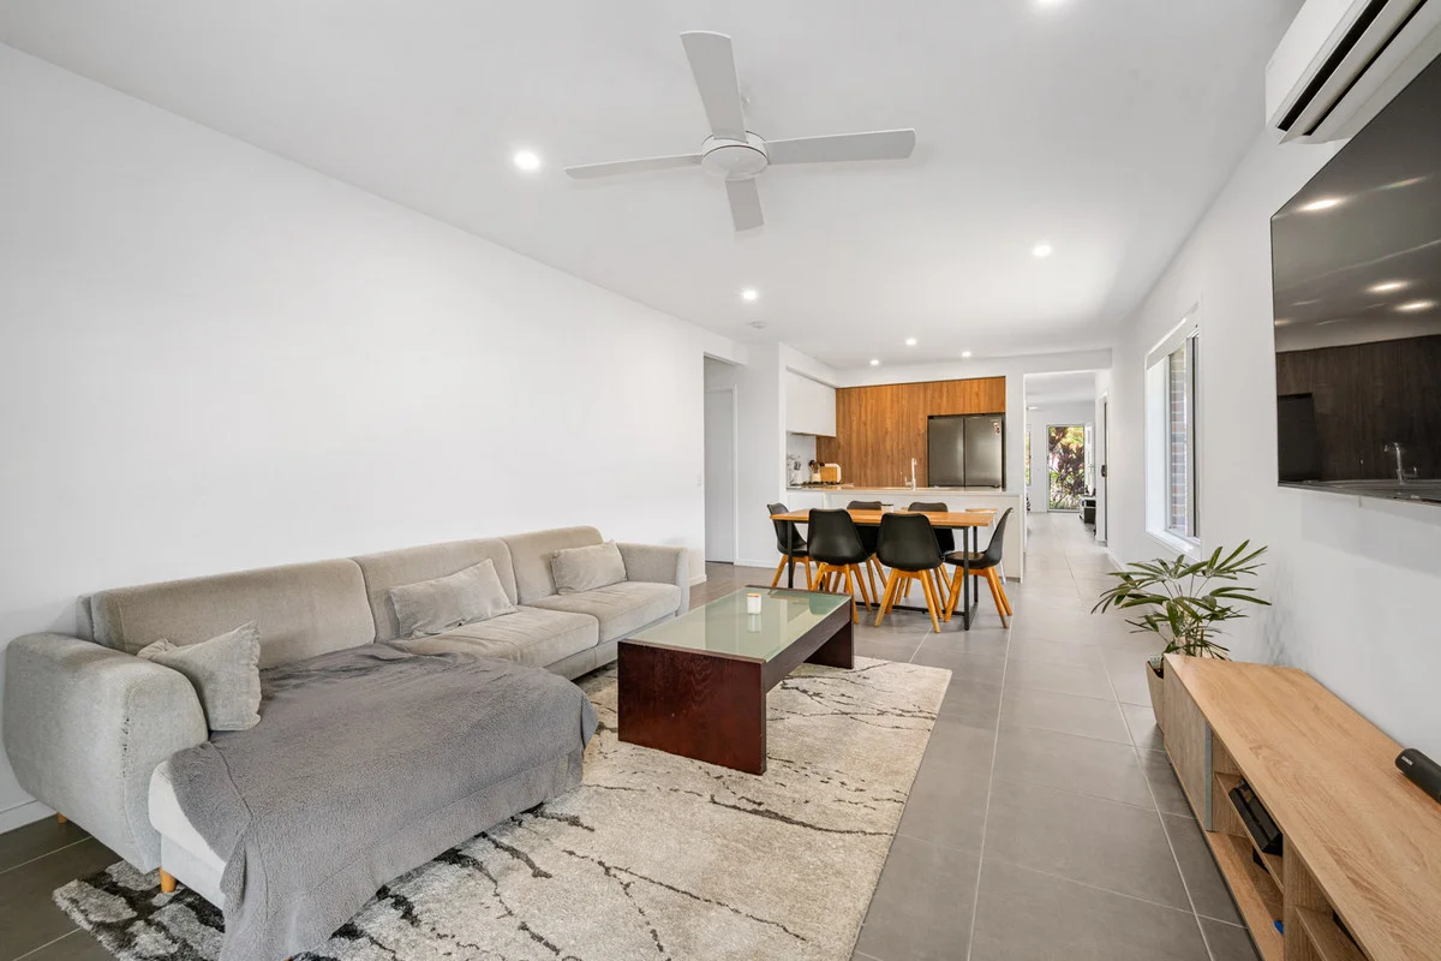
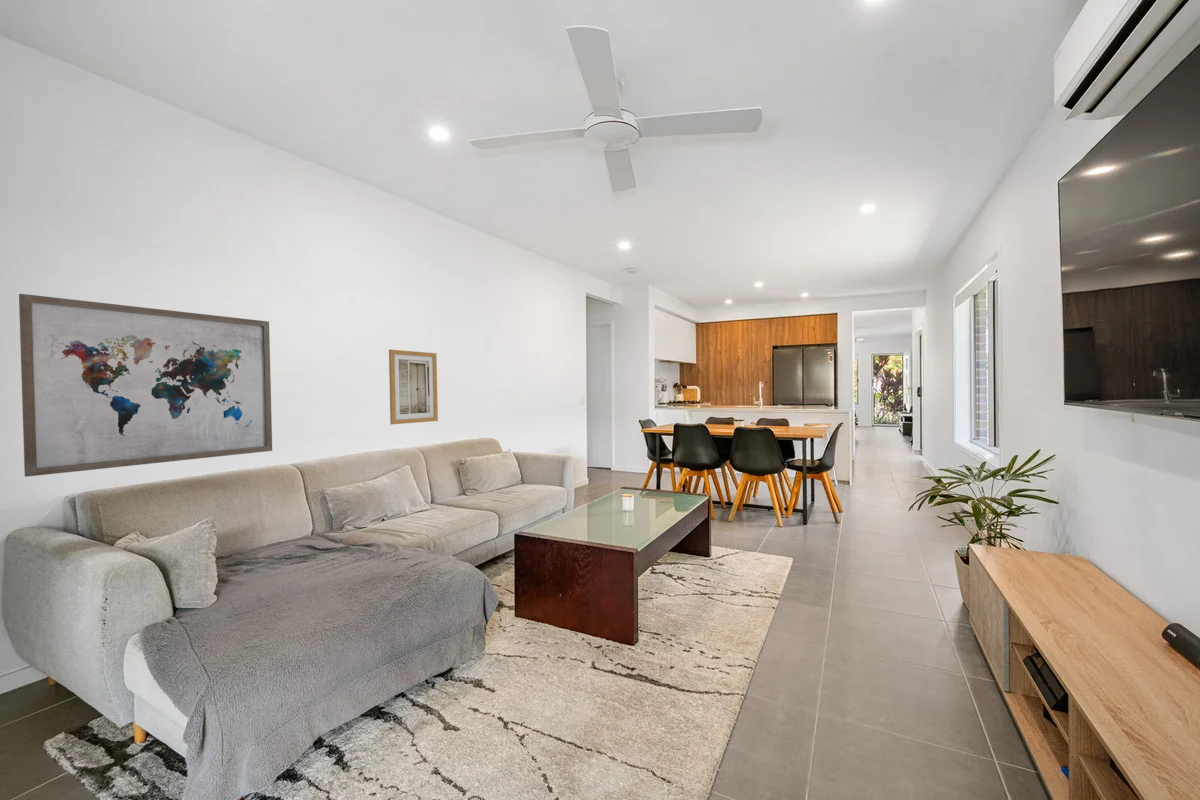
+ wall art [18,293,273,478]
+ wall art [388,349,439,425]
